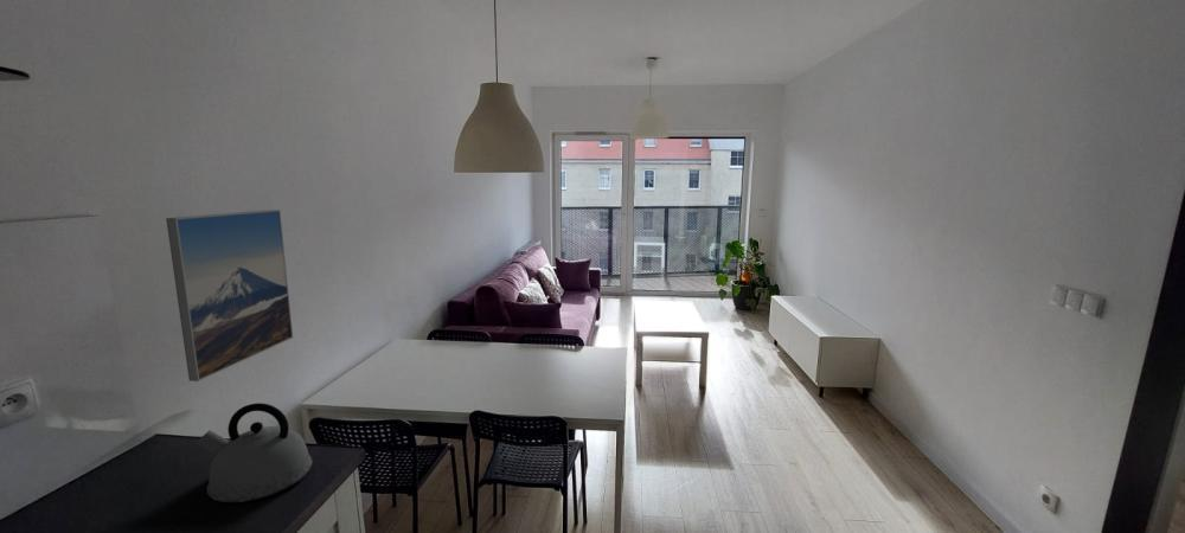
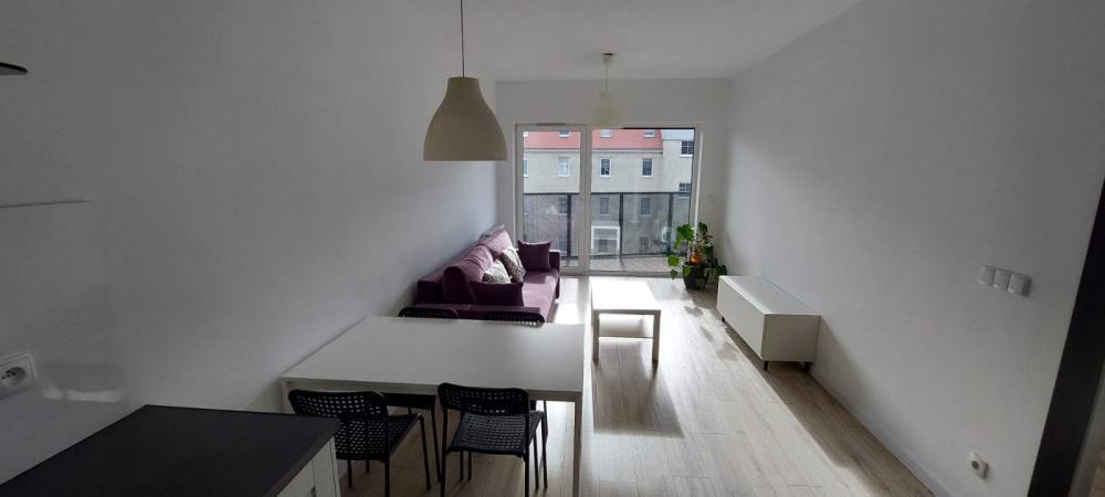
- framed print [165,208,294,383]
- kettle [196,402,313,503]
